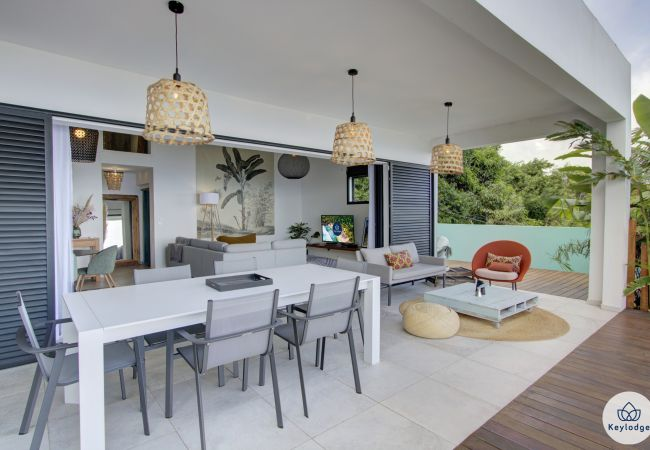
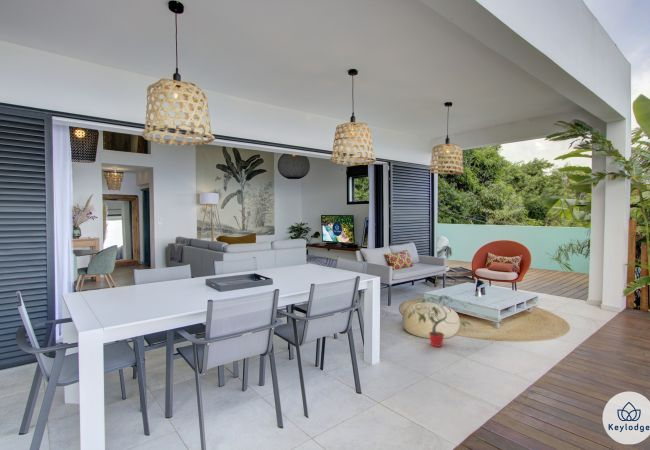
+ potted plant [407,293,473,348]
